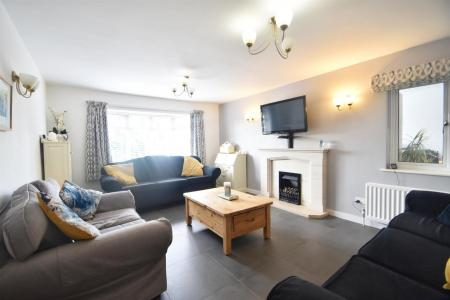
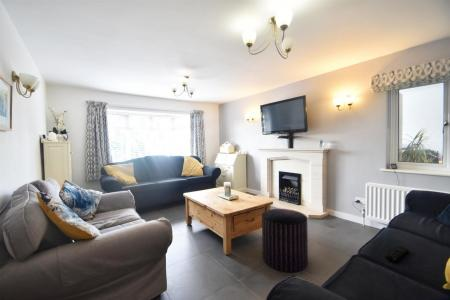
+ remote control [384,245,410,263]
+ pouf [261,208,309,273]
